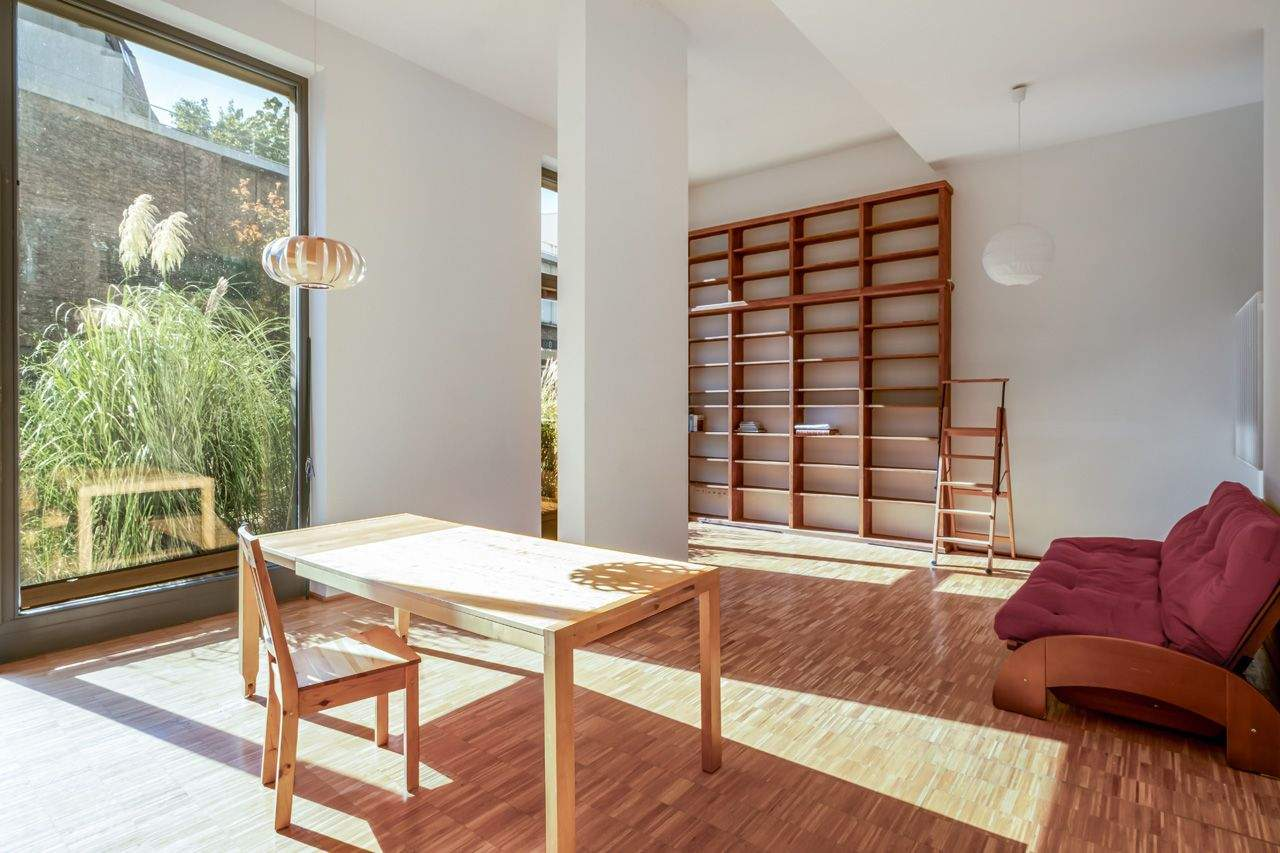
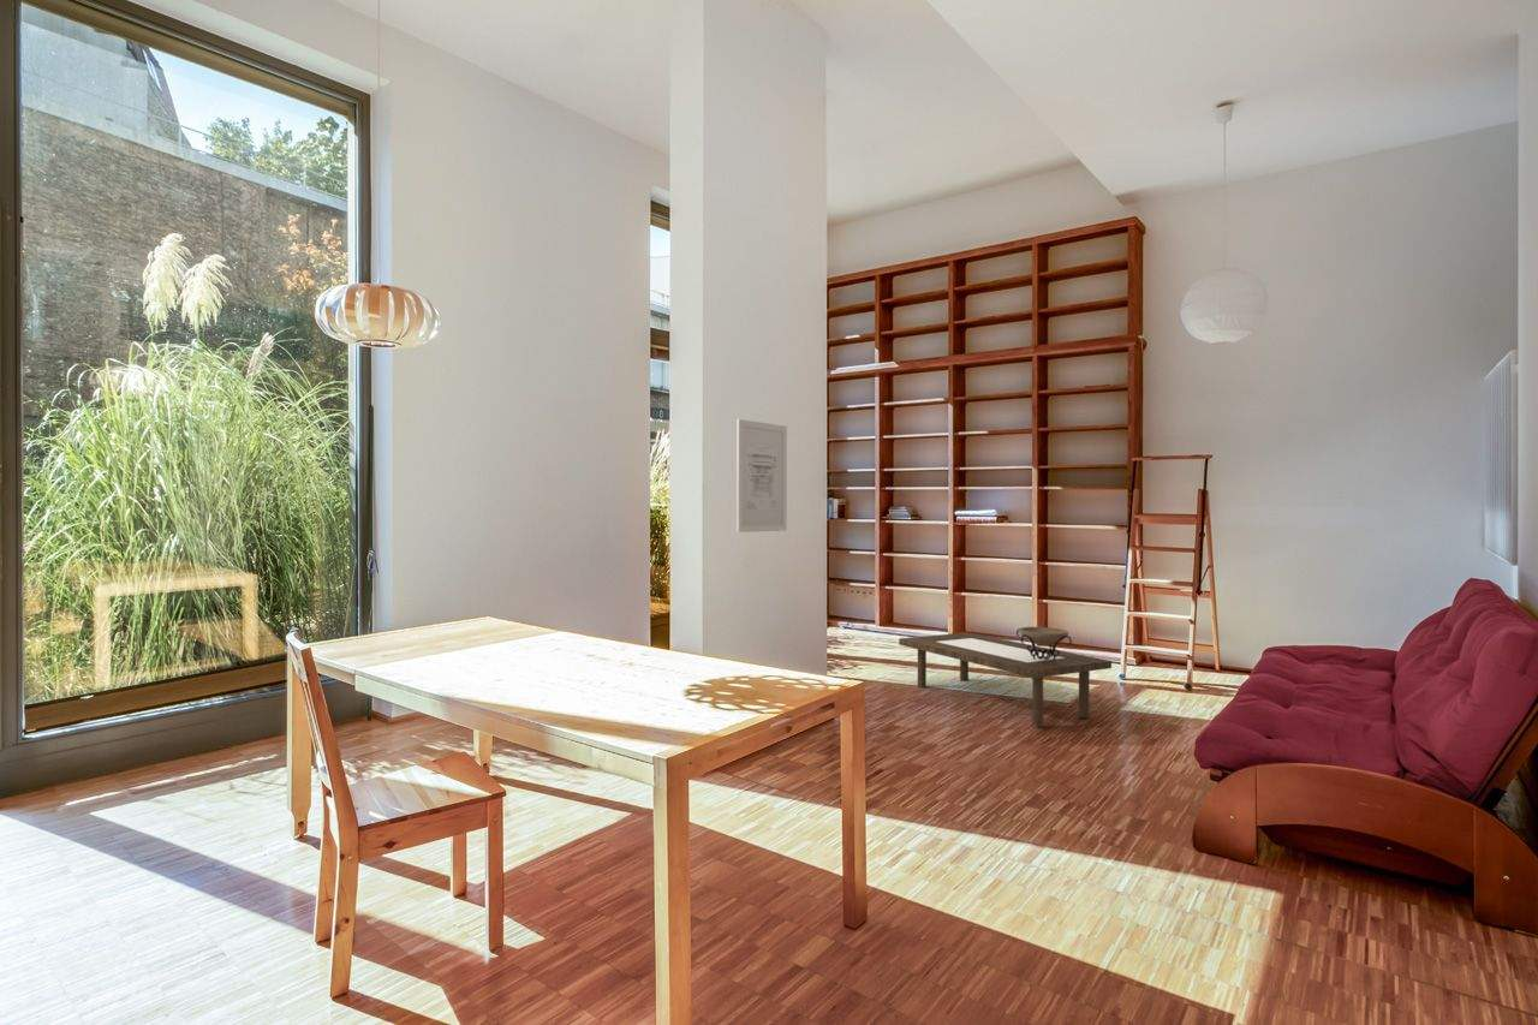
+ coffee table [898,631,1113,727]
+ wall art [735,418,788,534]
+ decorative bowl [1015,626,1073,661]
